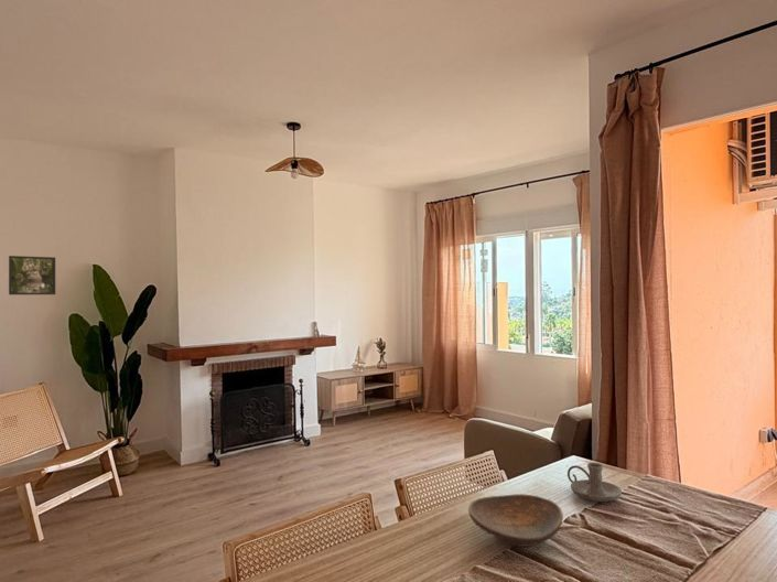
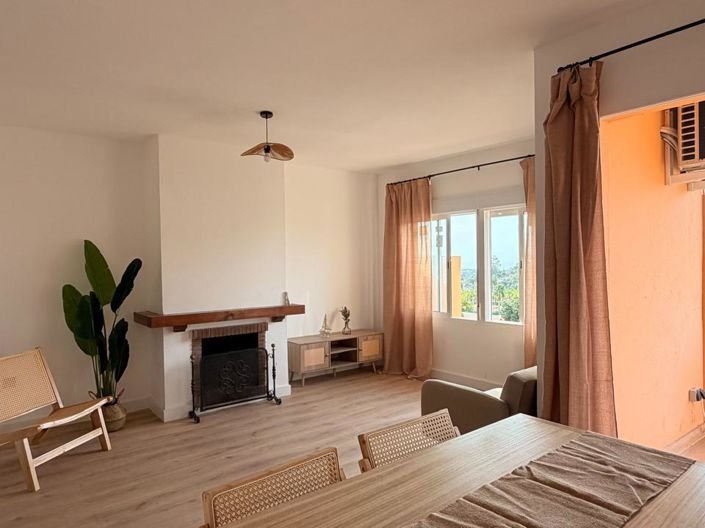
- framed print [8,255,56,295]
- candle holder [566,462,623,503]
- decorative bowl [467,493,564,548]
